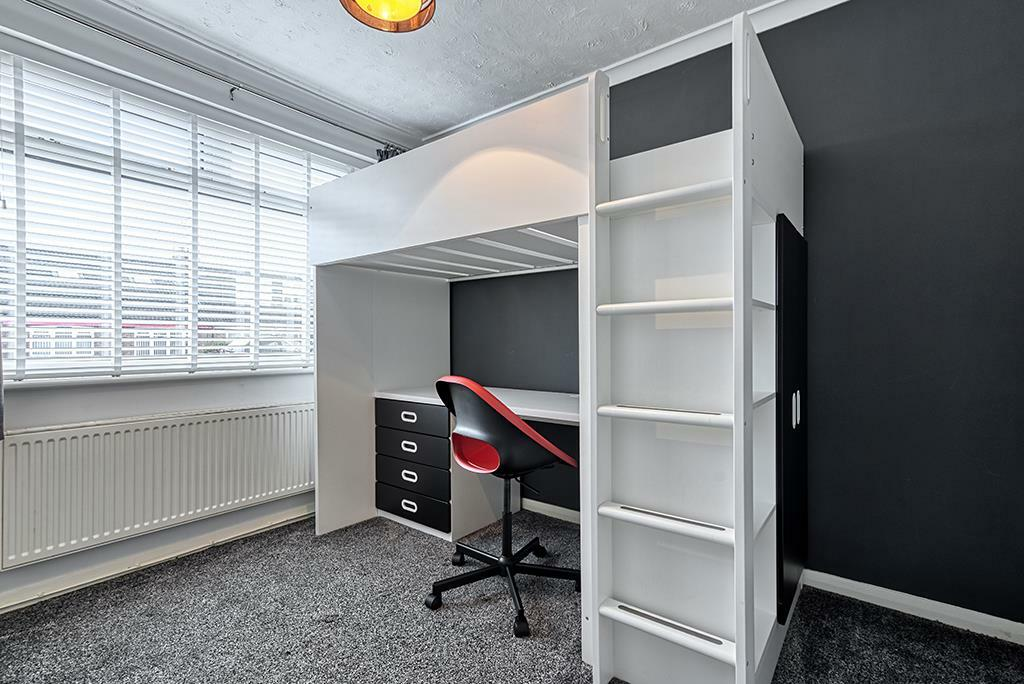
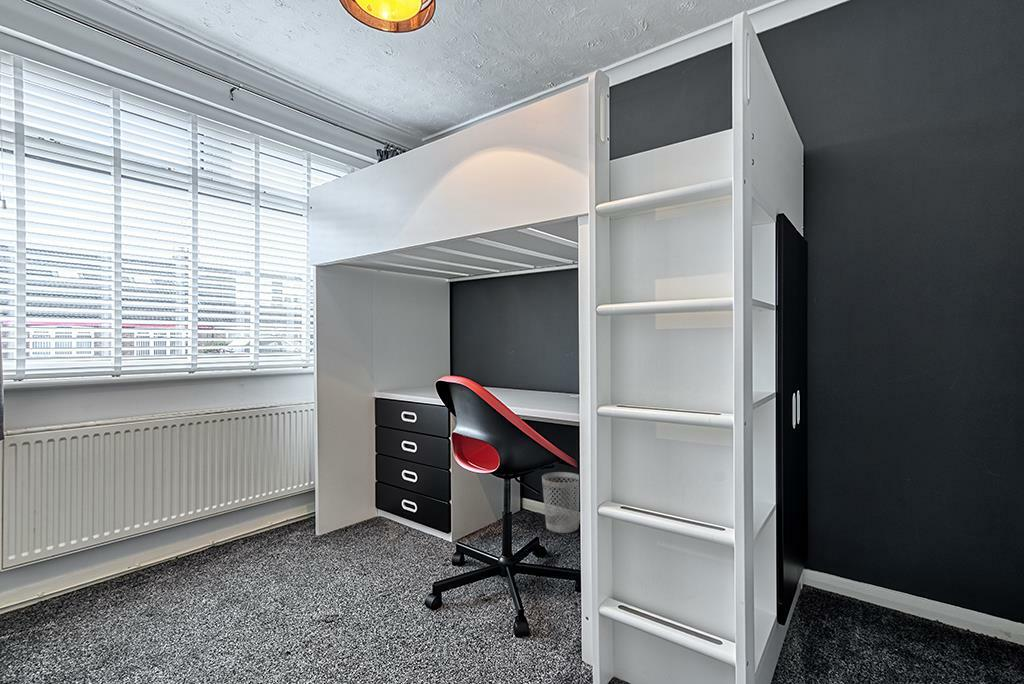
+ wastebasket [541,471,580,534]
